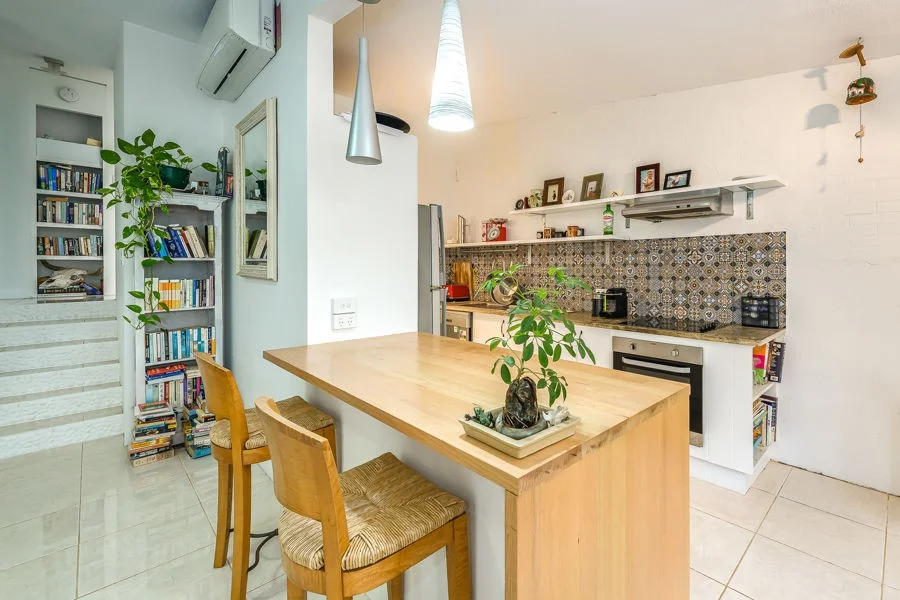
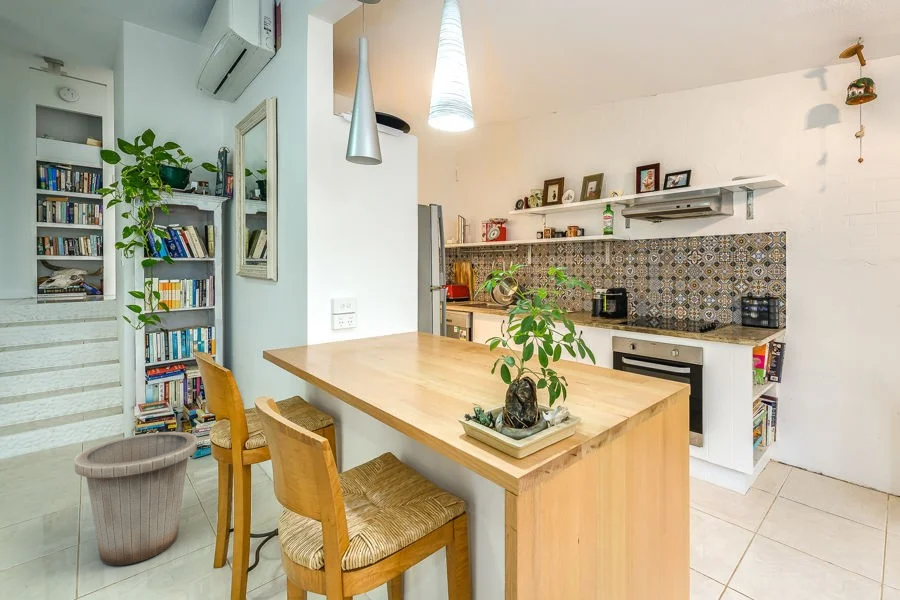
+ trash can [74,431,198,566]
